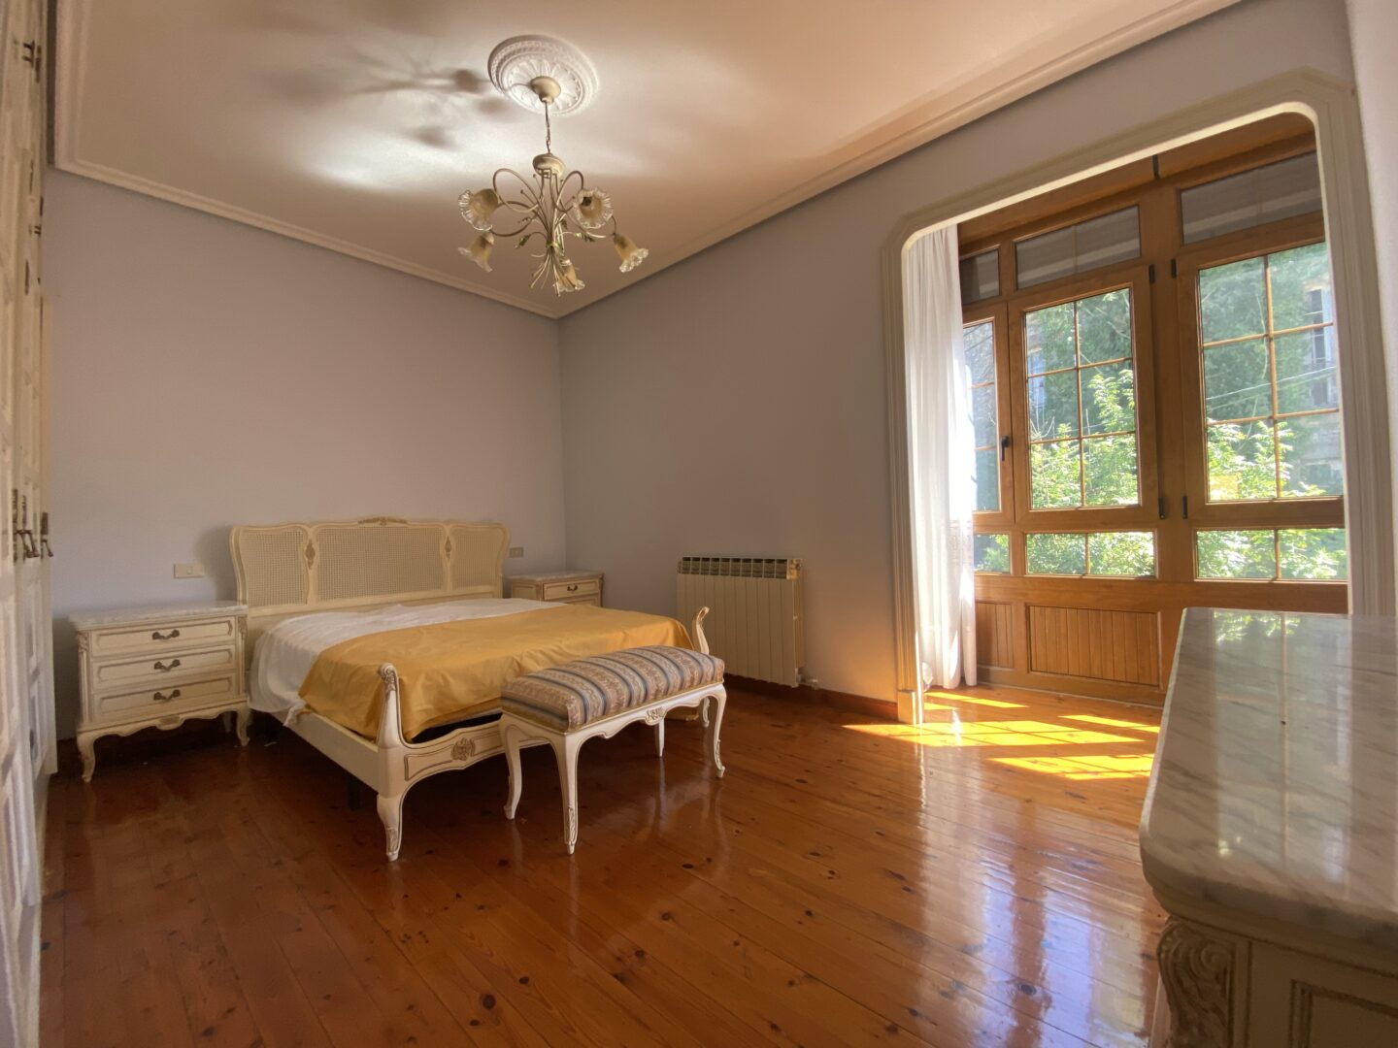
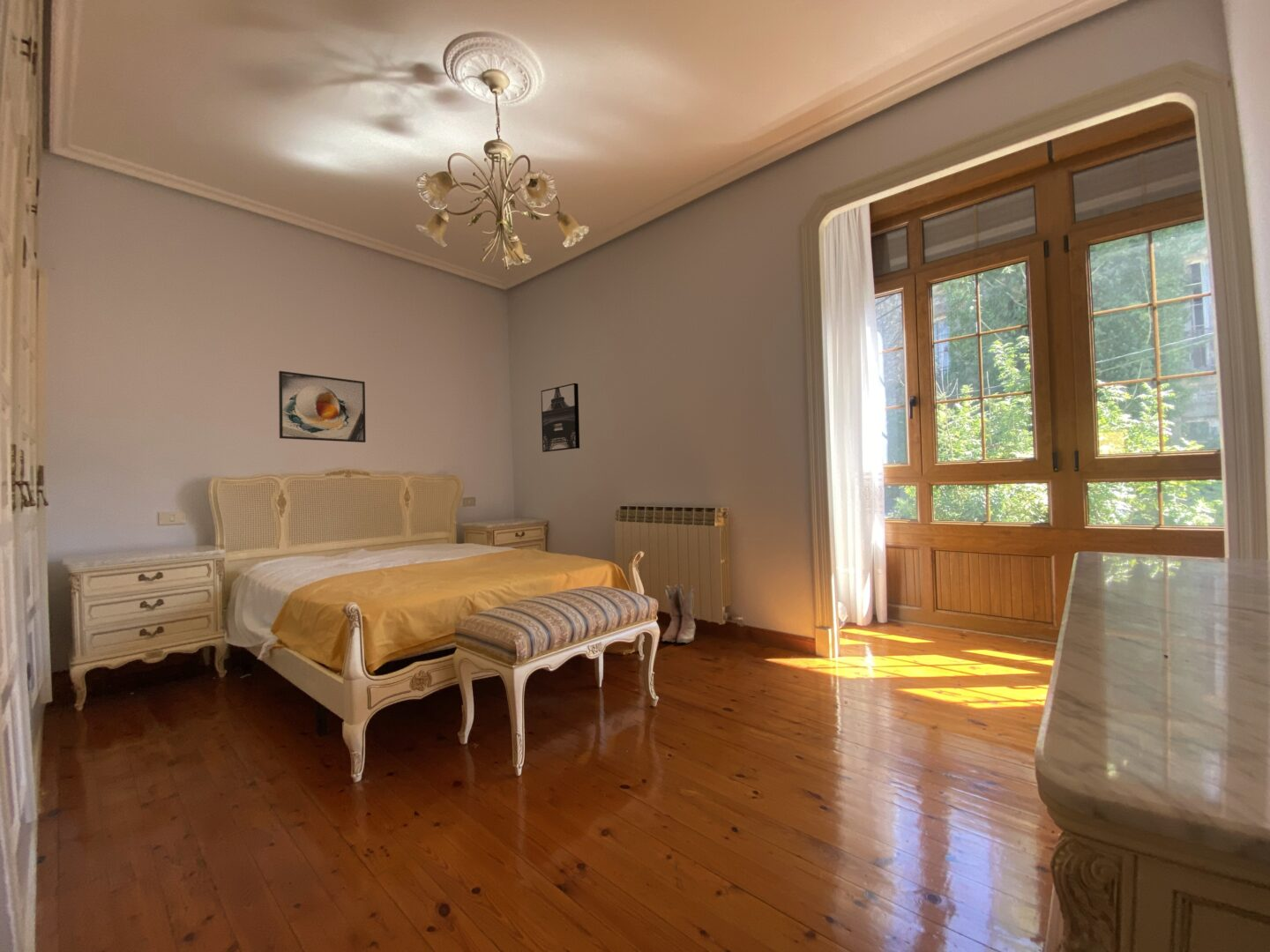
+ boots [661,584,697,644]
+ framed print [278,370,367,443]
+ wall art [541,383,580,453]
